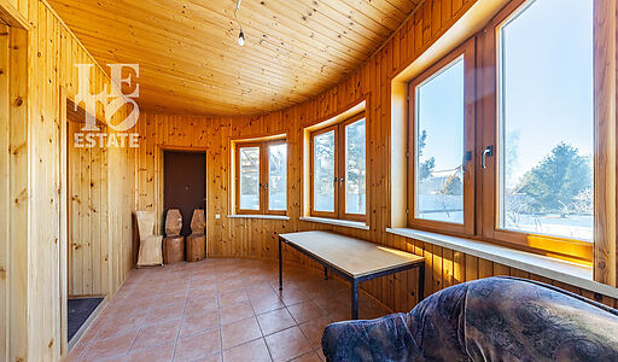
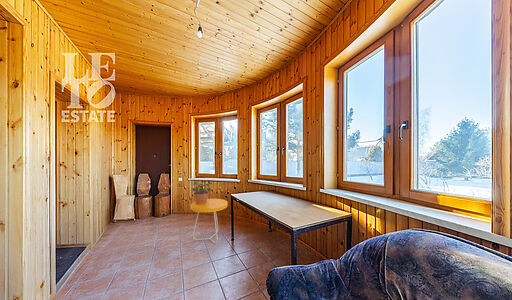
+ potted plant [190,181,212,204]
+ side table [189,198,229,245]
